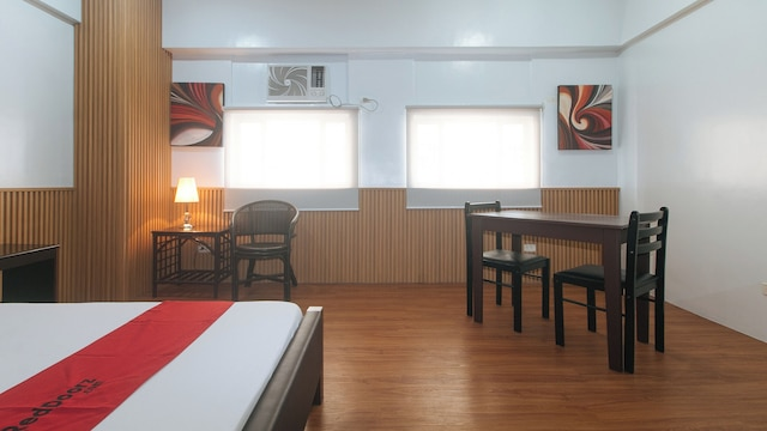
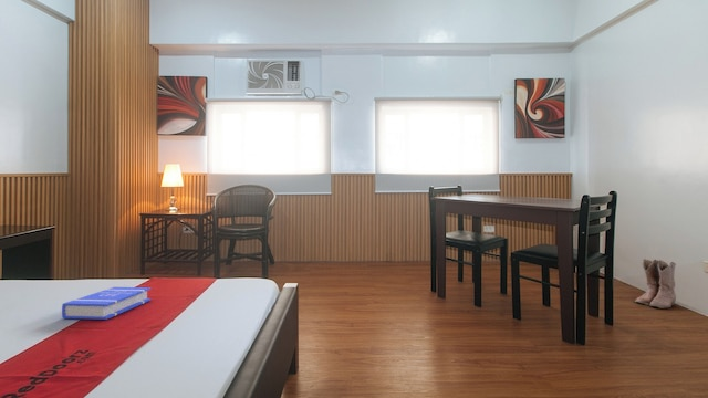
+ book [61,286,152,321]
+ boots [634,258,677,308]
